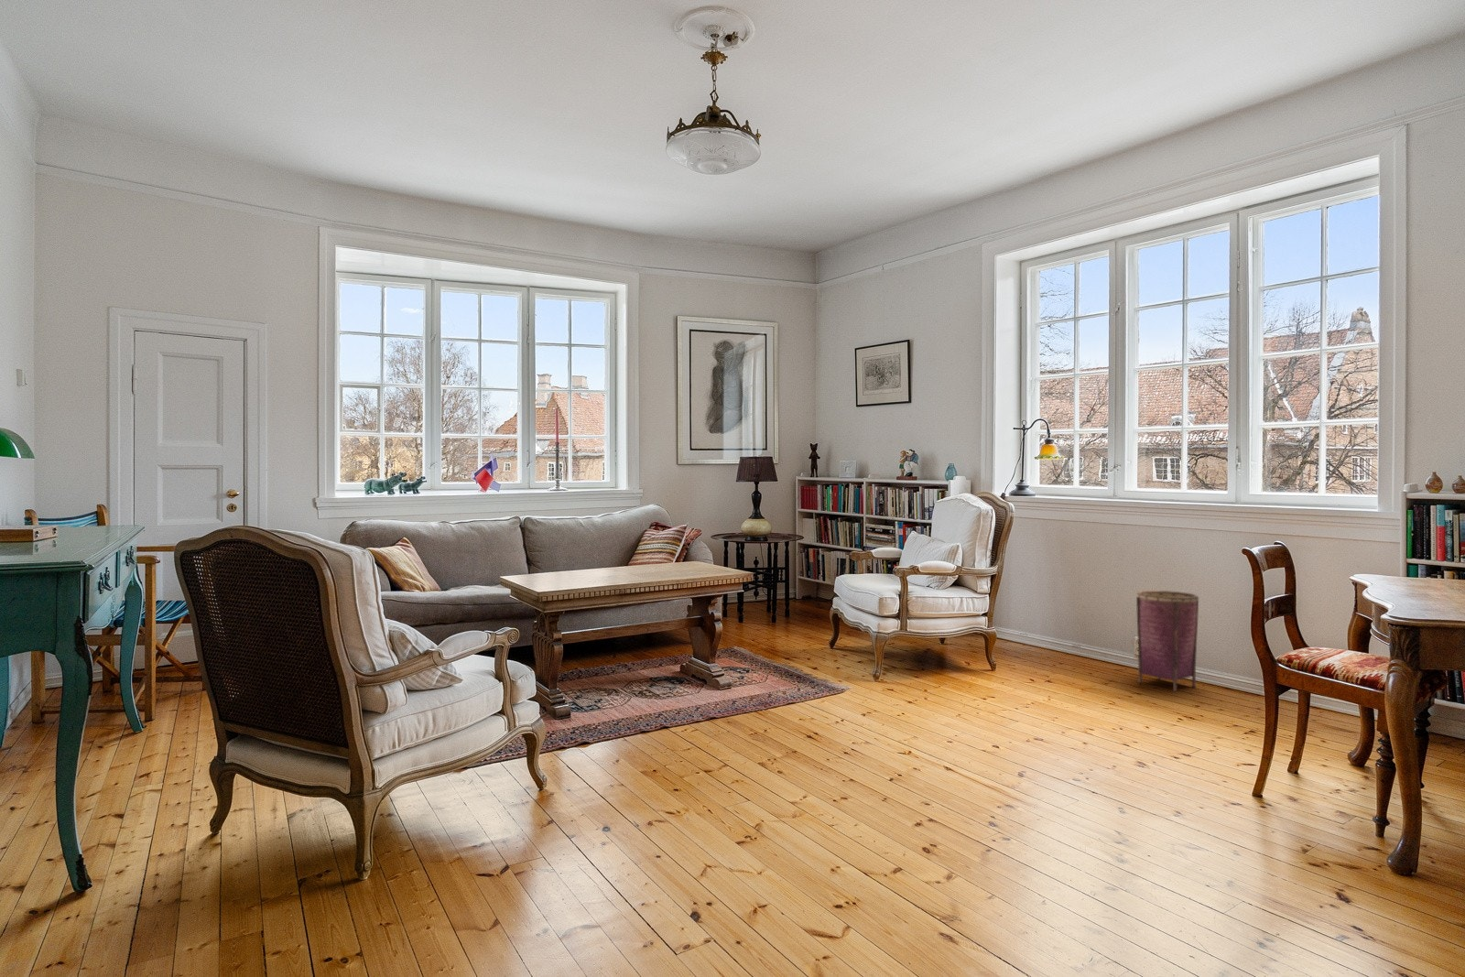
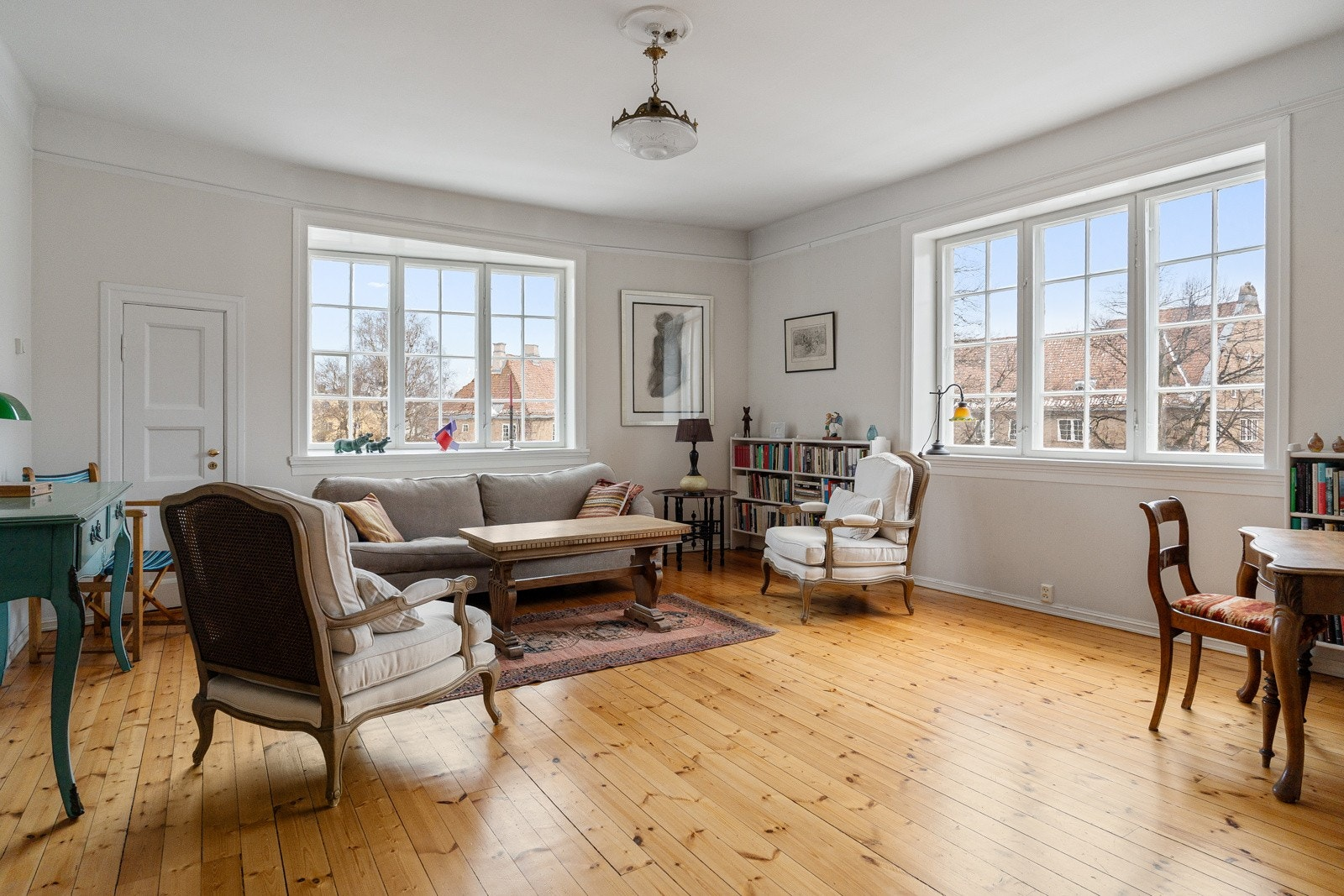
- woven basket [1136,590,1199,692]
